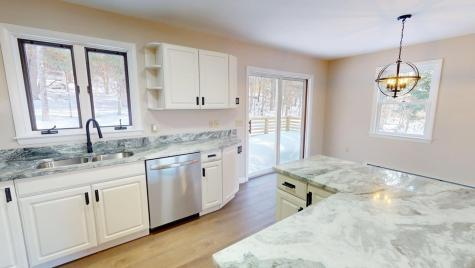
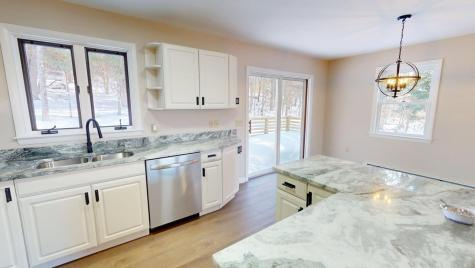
+ legume [438,198,475,225]
